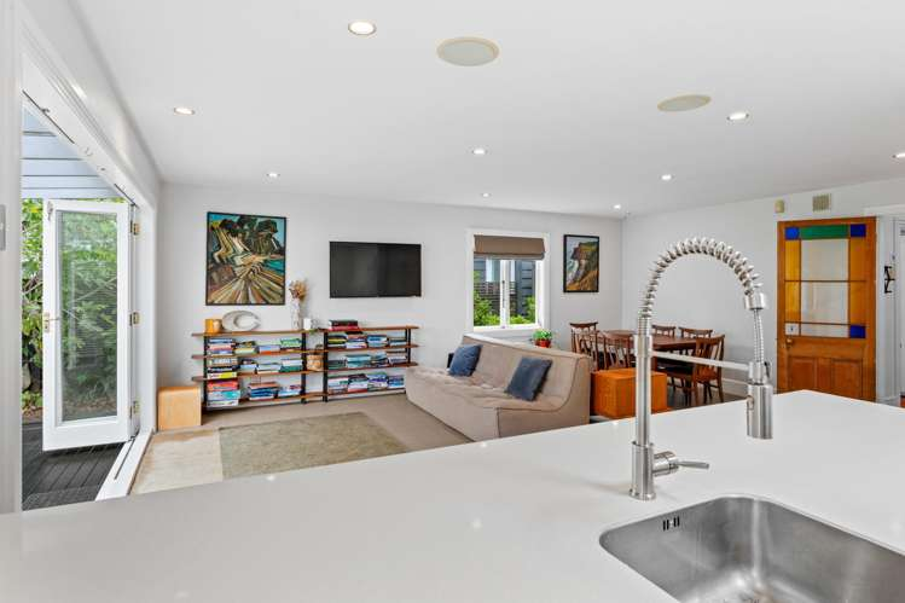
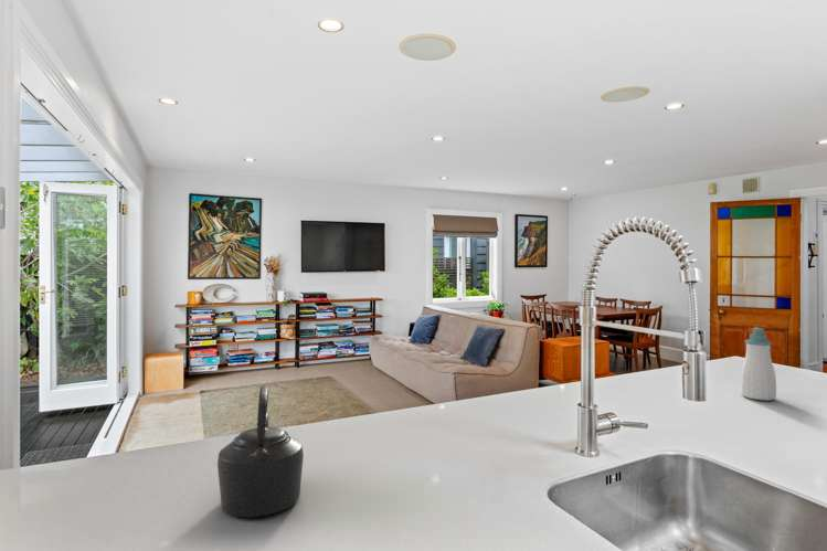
+ soap bottle [739,326,777,402]
+ kettle [216,384,305,518]
